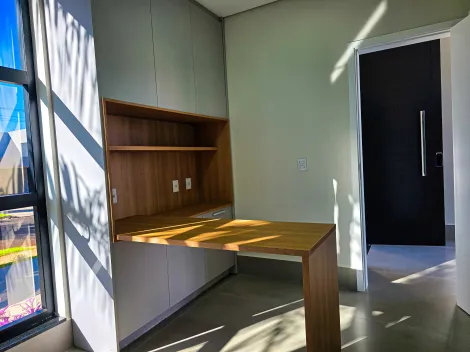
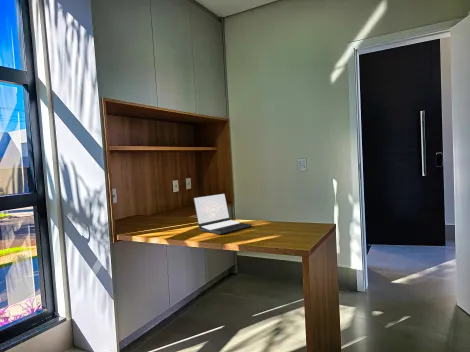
+ laptop [193,193,252,235]
